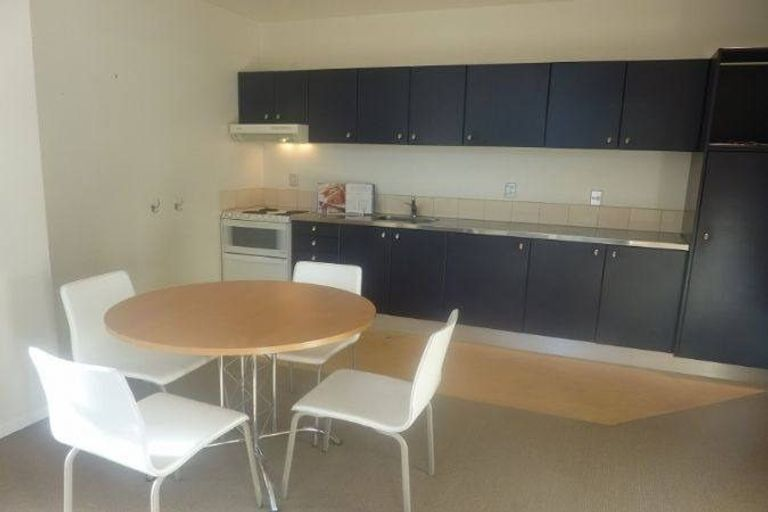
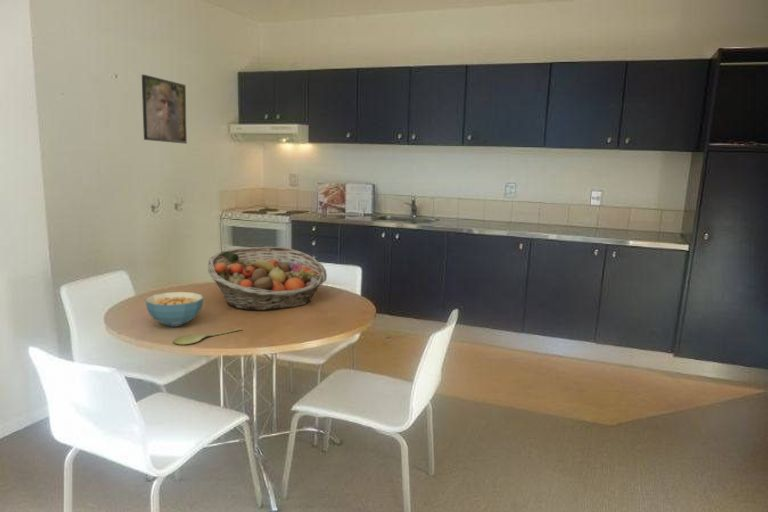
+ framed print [141,74,188,145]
+ spoon [172,327,243,345]
+ cereal bowl [144,291,205,327]
+ fruit basket [207,246,328,311]
